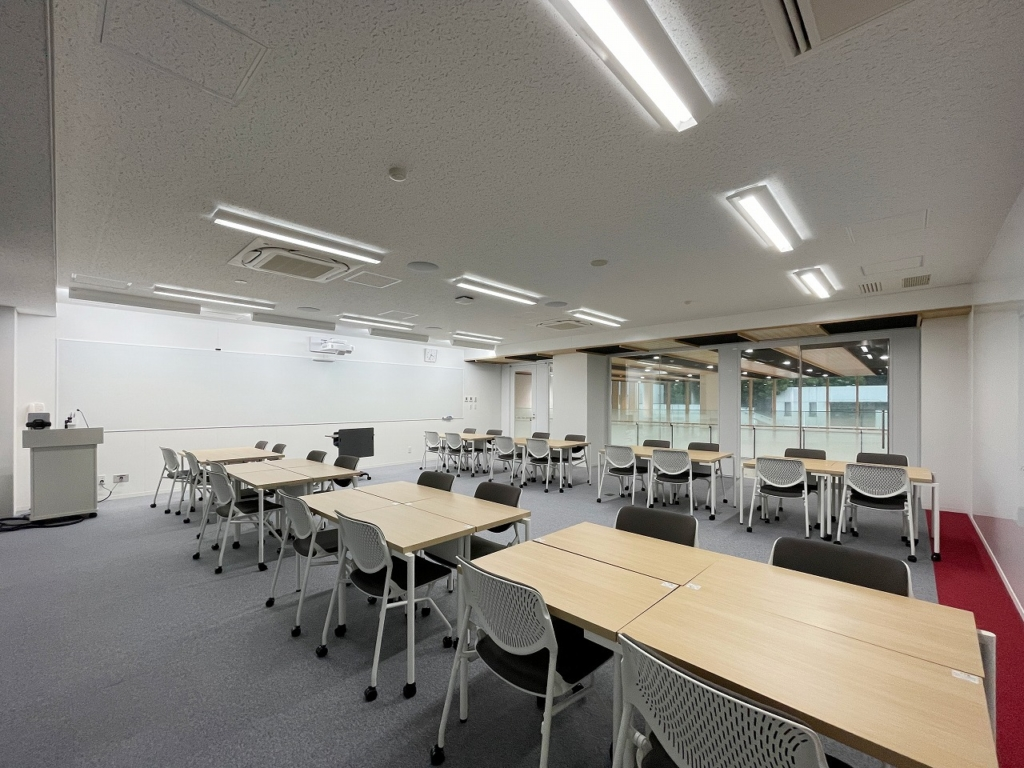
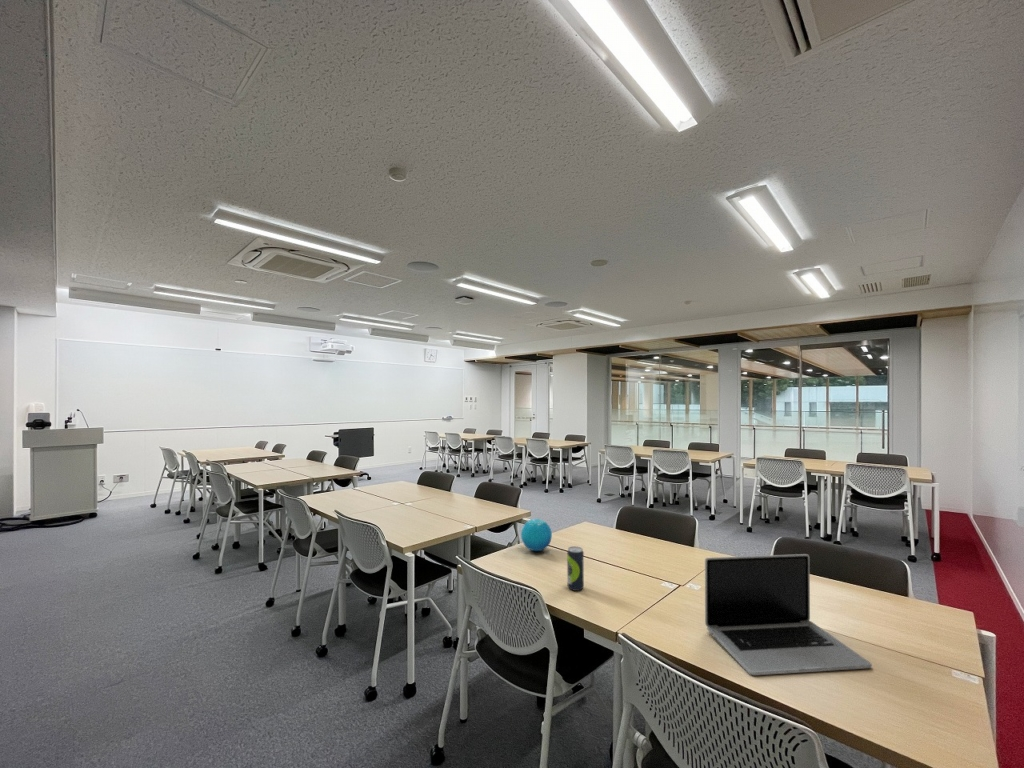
+ beverage can [566,545,585,592]
+ laptop [704,553,873,676]
+ decorative orb [520,518,553,552]
